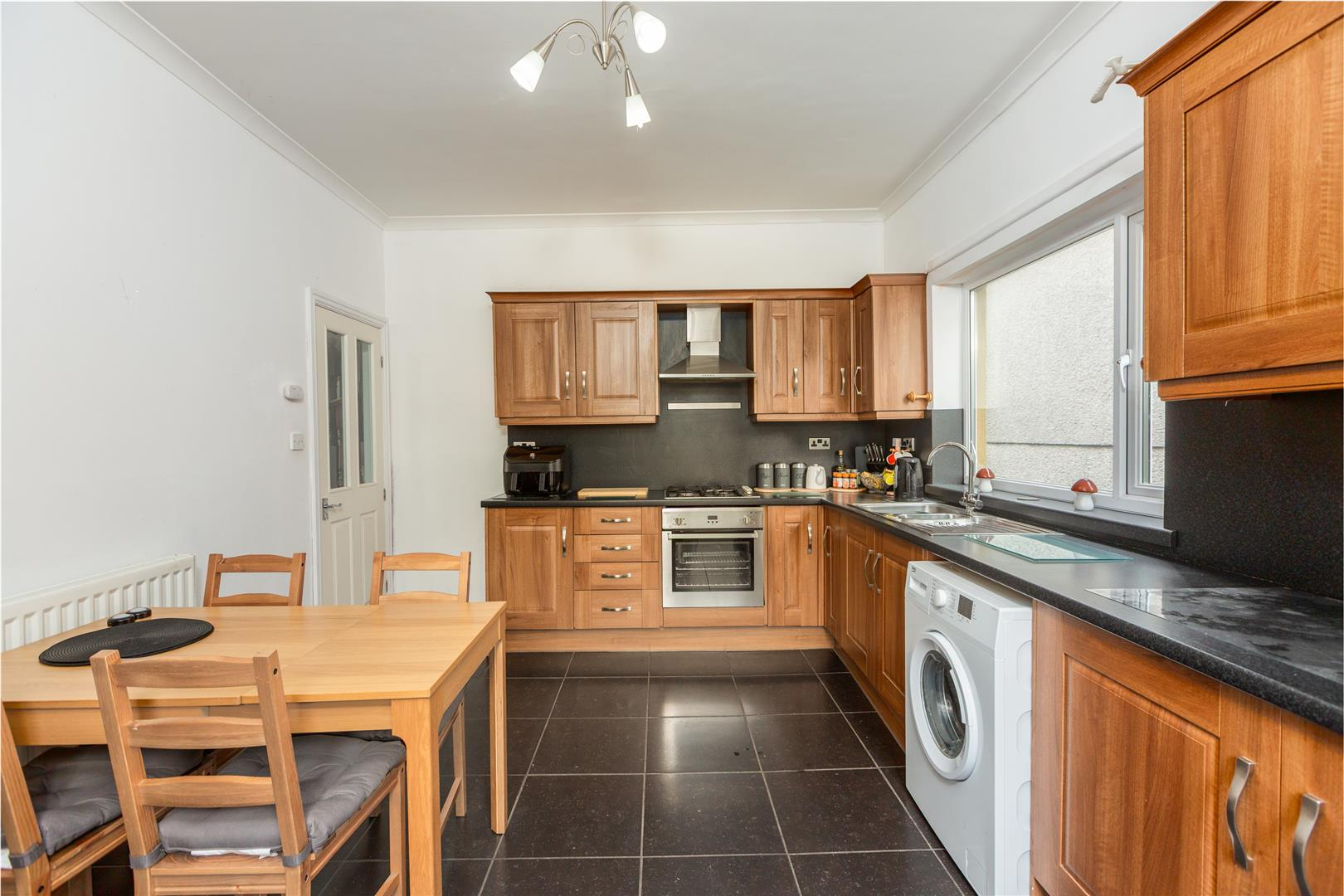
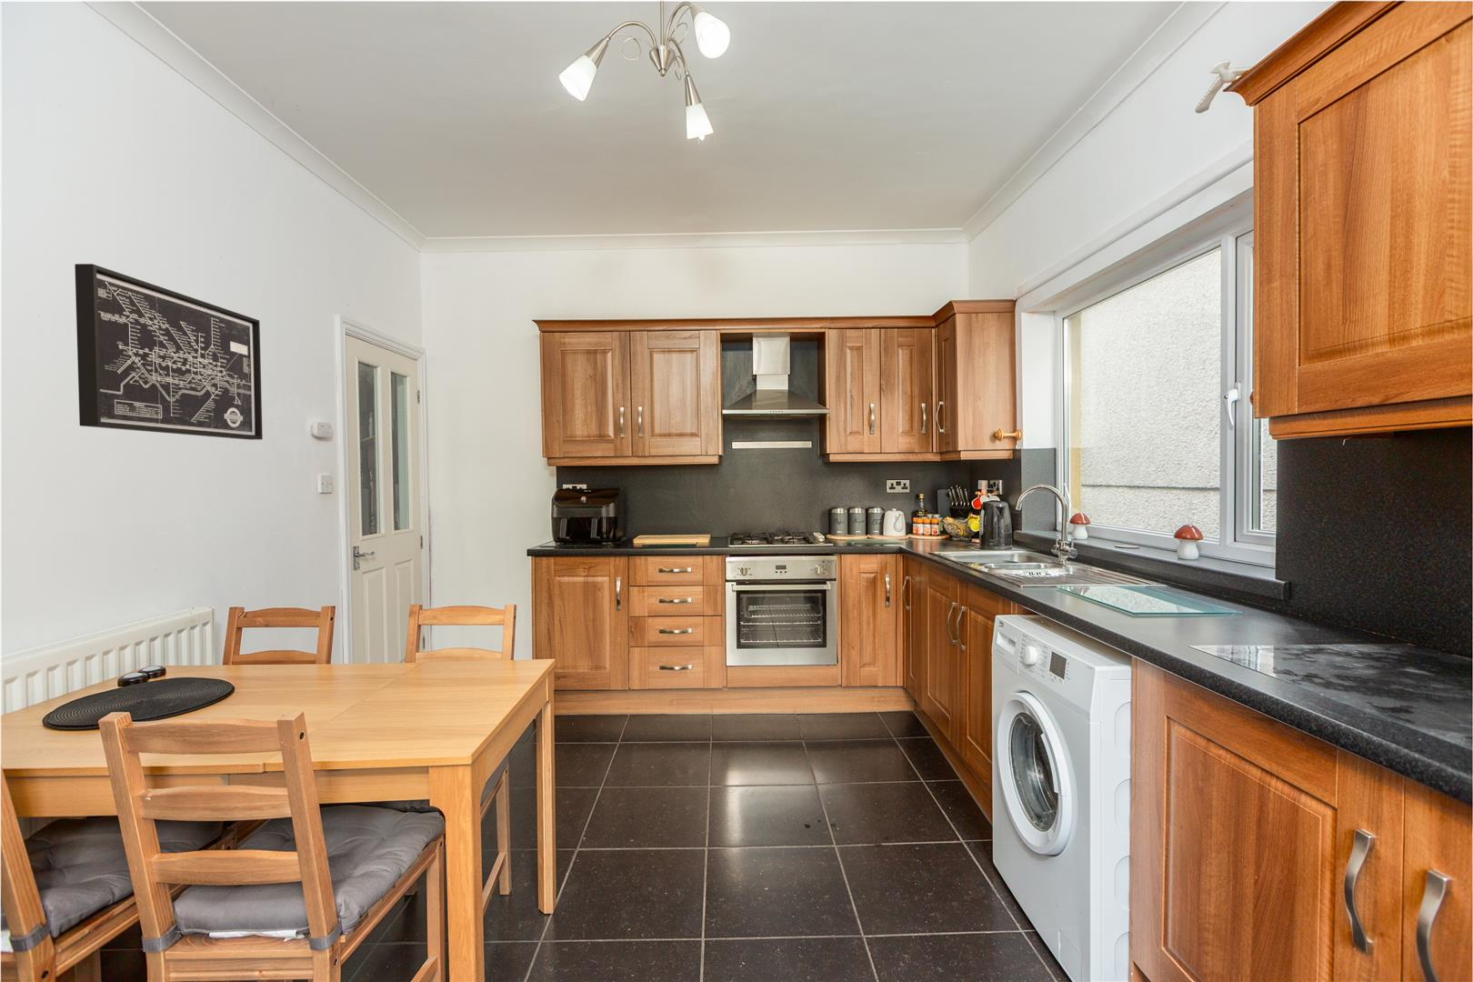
+ wall art [73,263,264,441]
